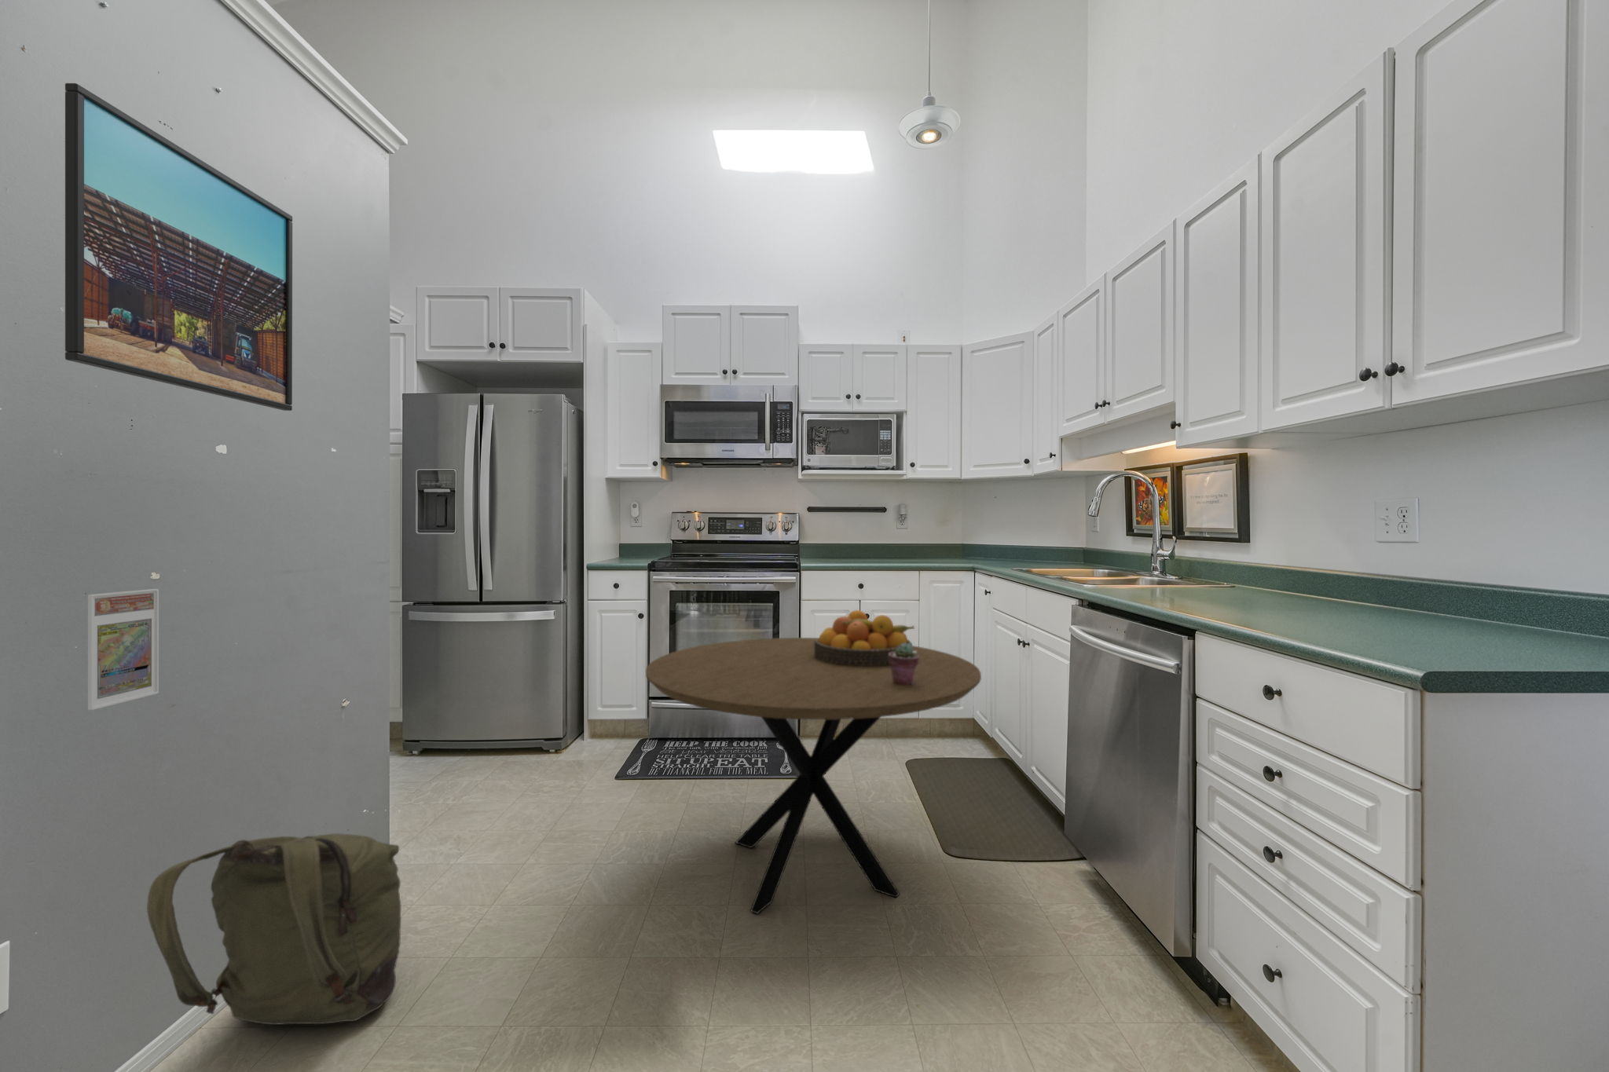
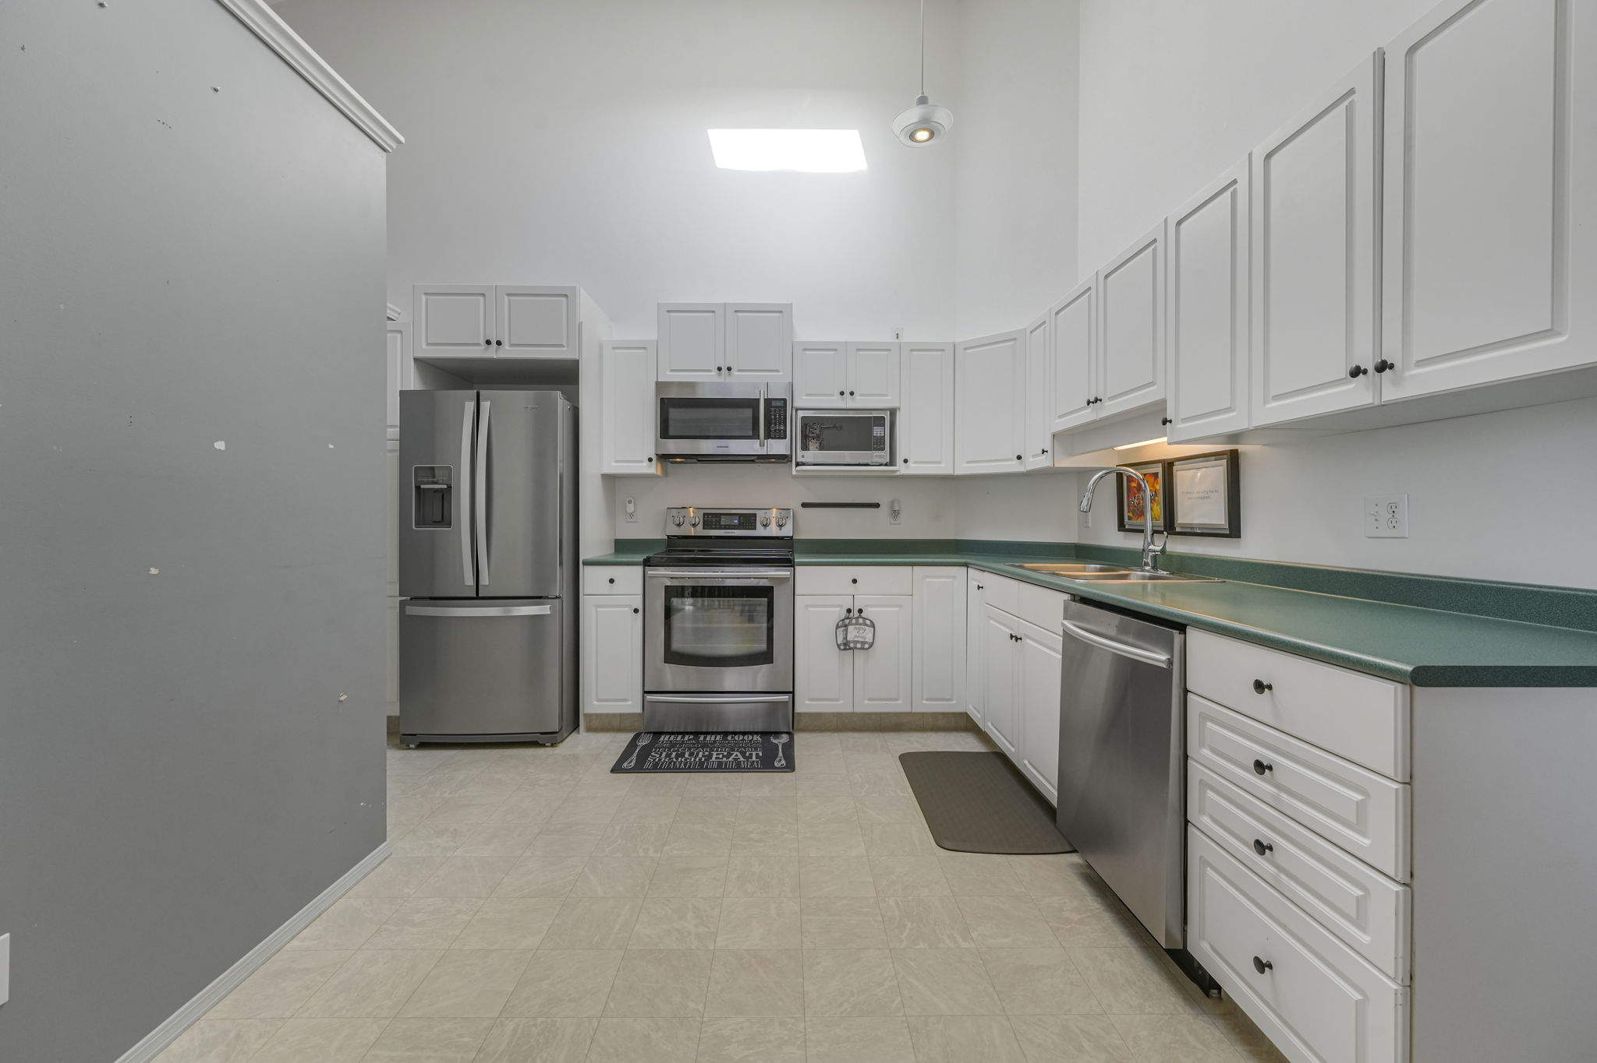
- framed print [65,83,293,412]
- potted succulent [889,644,919,684]
- fruit bowl [813,609,915,666]
- dining table [645,636,982,915]
- trading card display case [87,589,159,711]
- backpack [146,833,402,1025]
